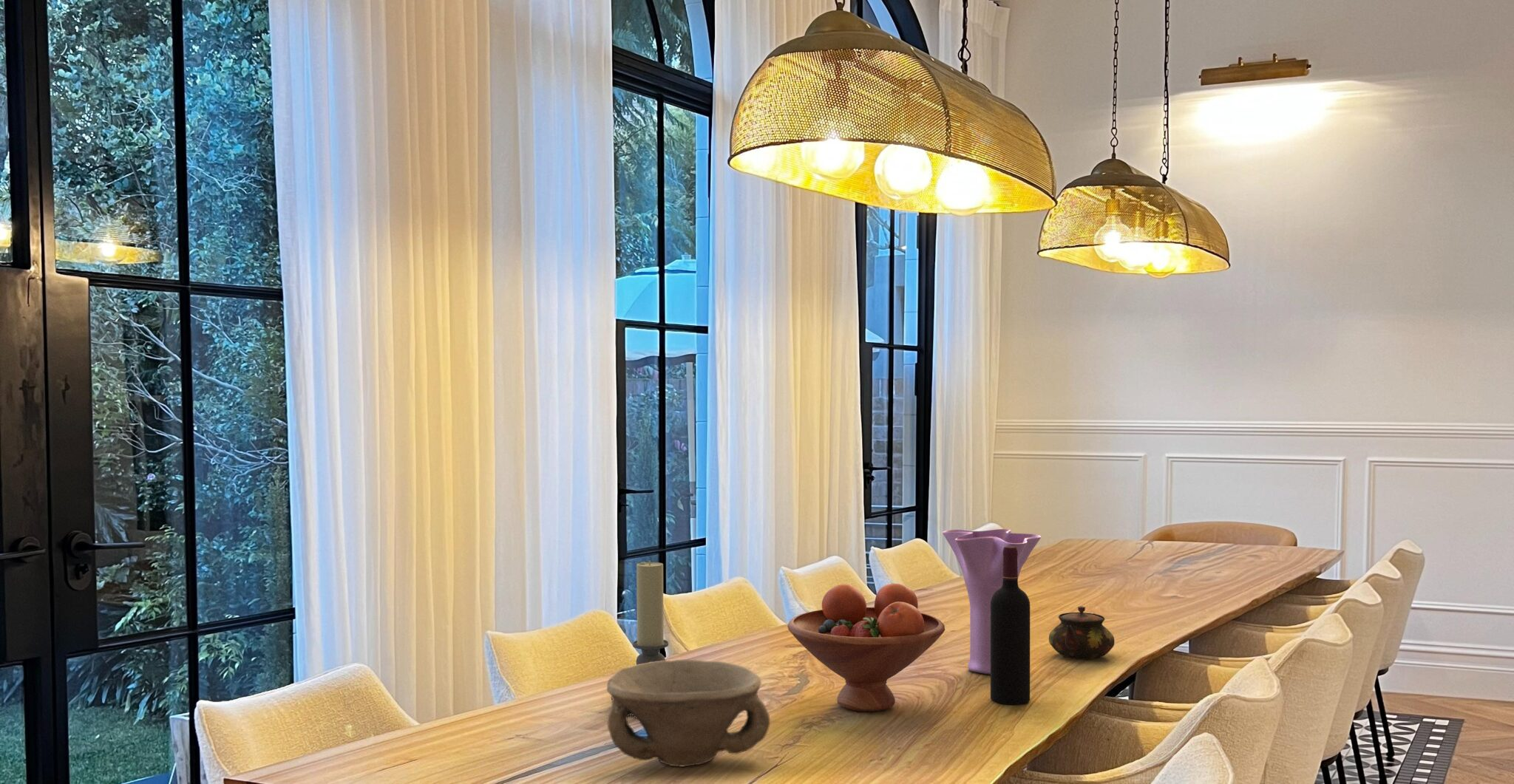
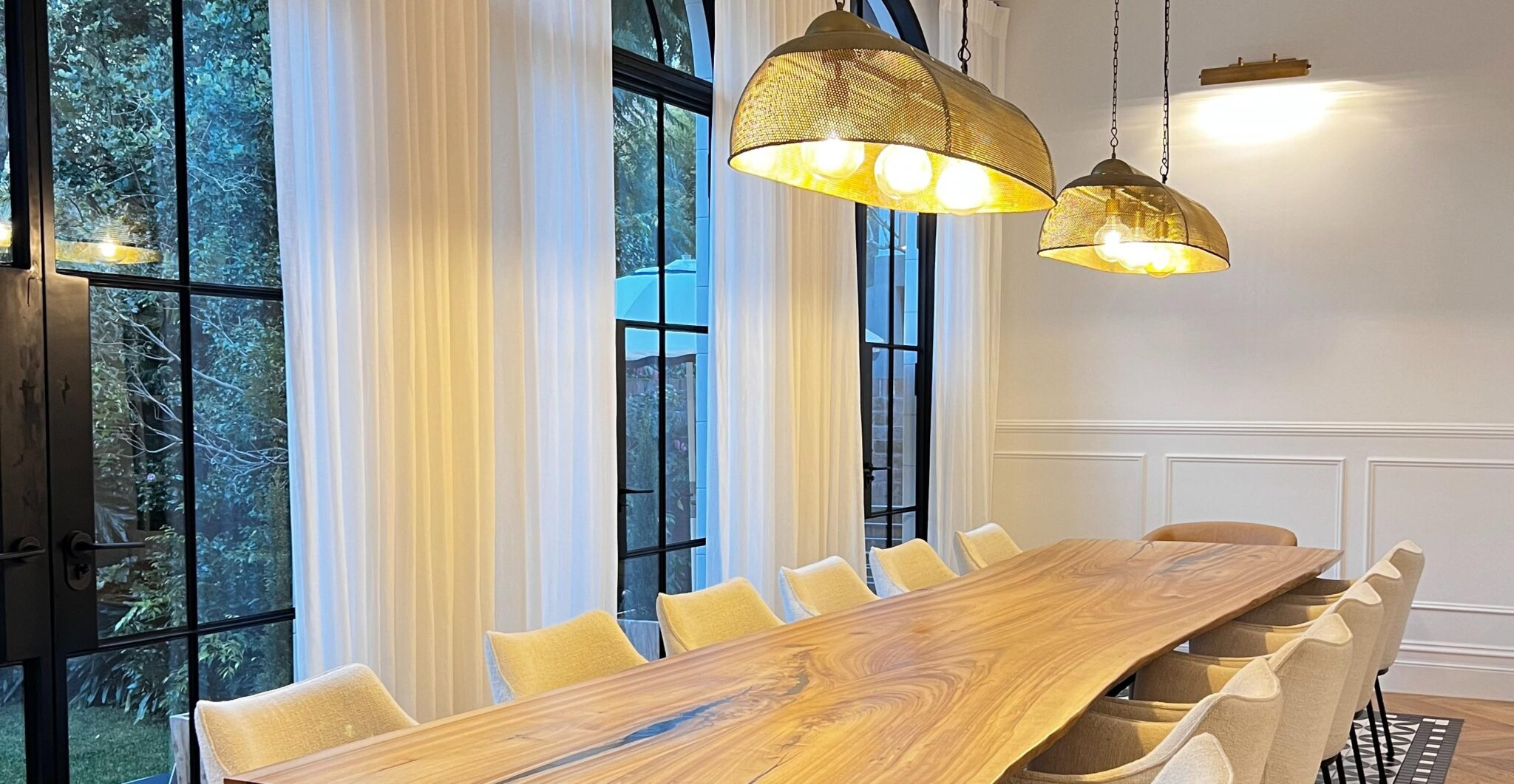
- fruit bowl [787,583,946,712]
- wine bottle [990,546,1031,705]
- candle holder [611,560,669,701]
- bowl [606,658,771,768]
- teapot [1048,605,1116,660]
- vase [942,528,1042,675]
